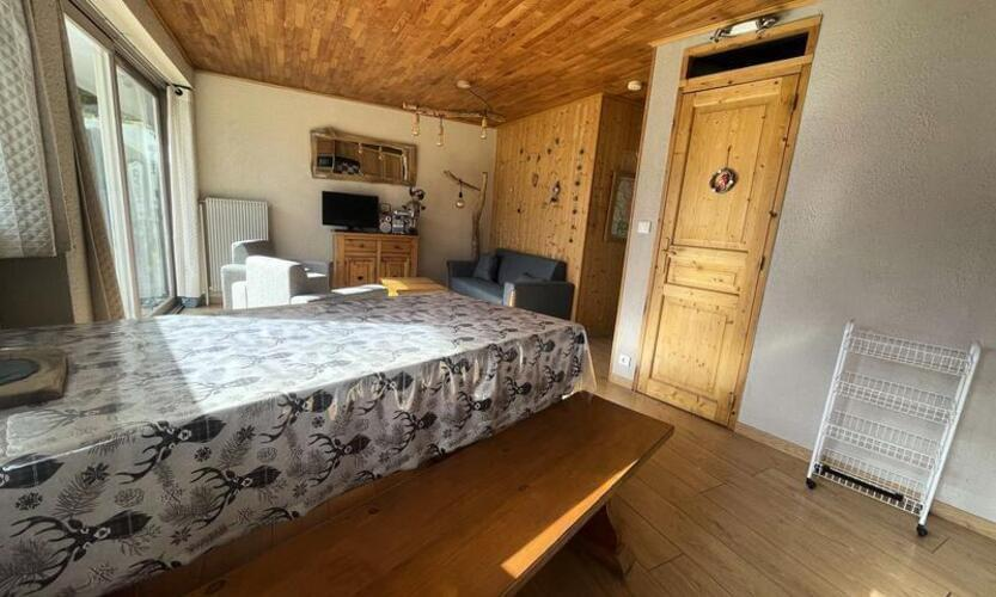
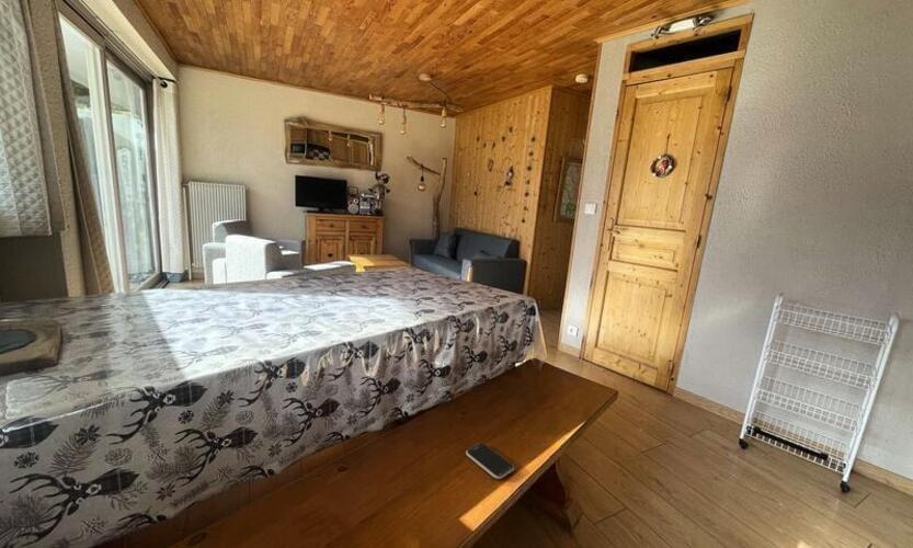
+ smartphone [465,442,515,480]
